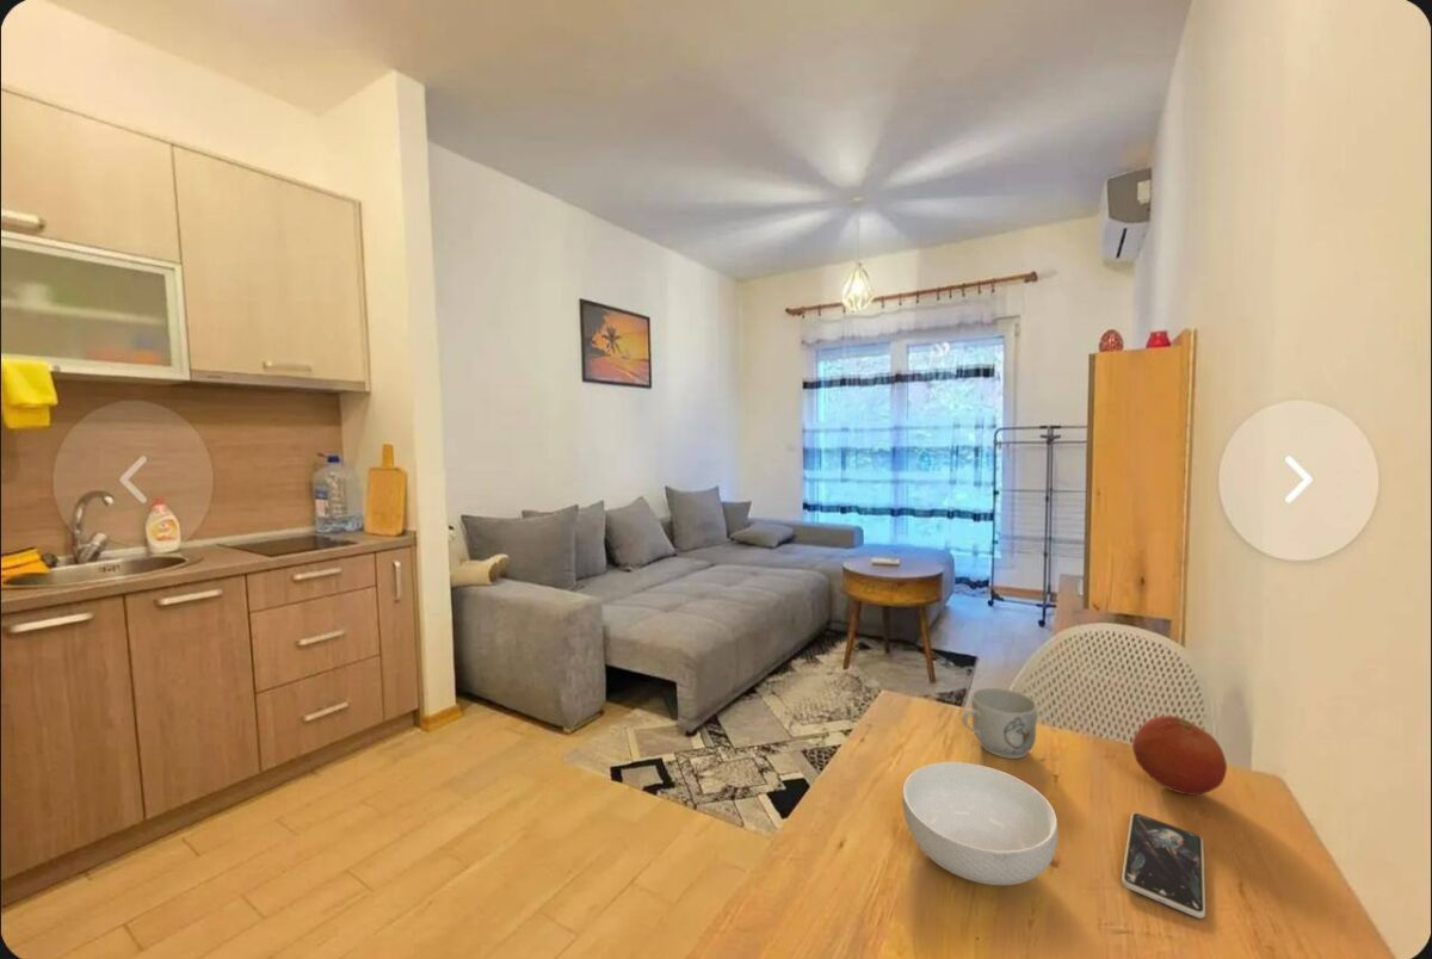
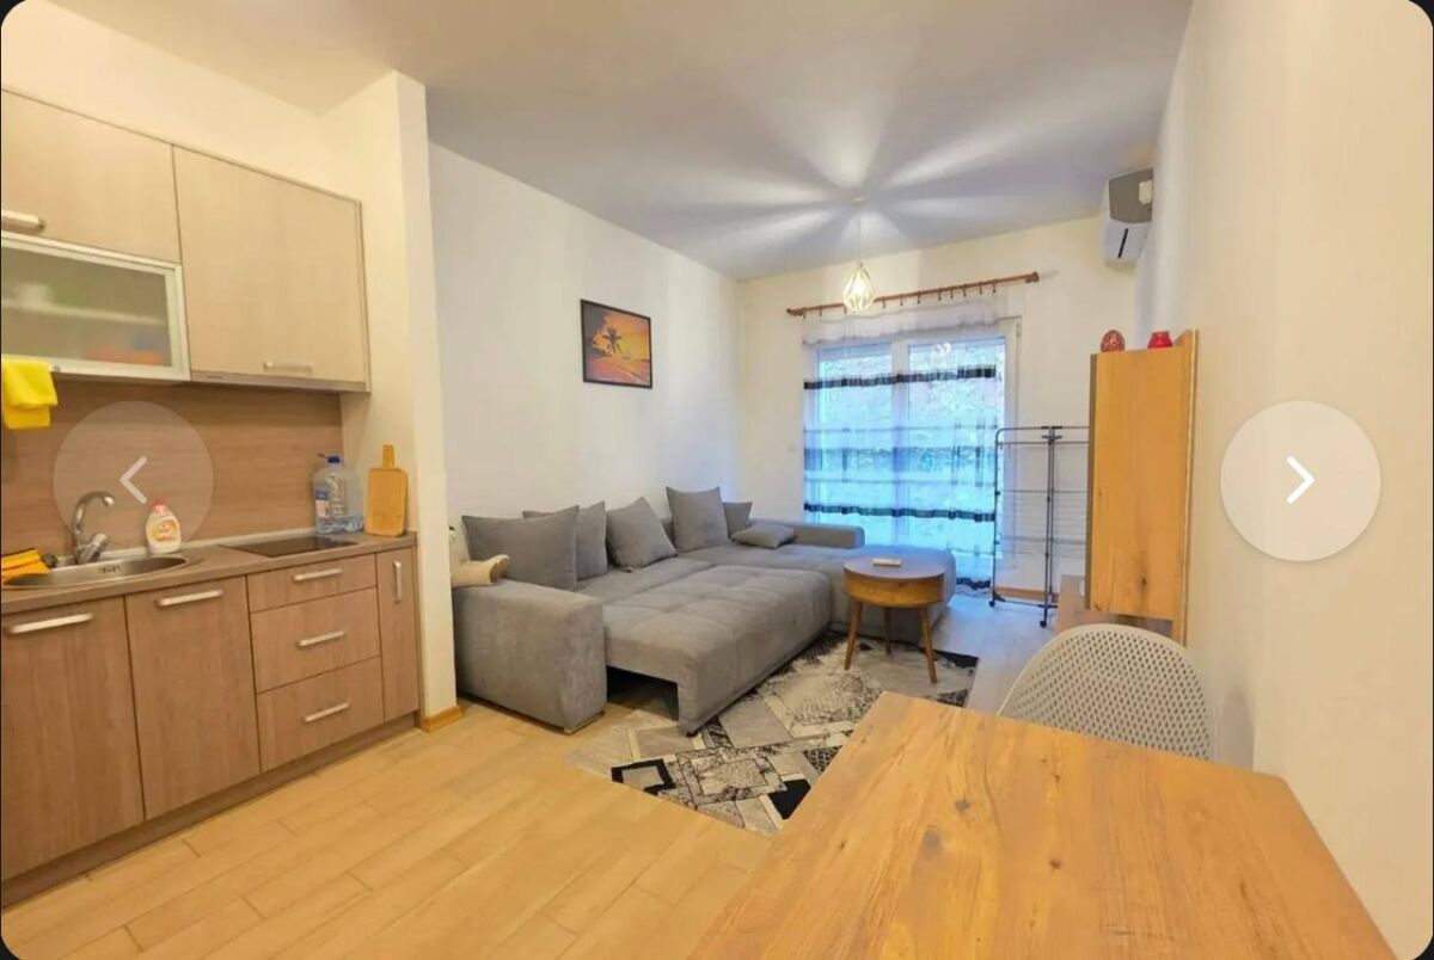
- fruit [1131,714,1228,797]
- smartphone [1121,812,1206,920]
- cereal bowl [901,761,1058,886]
- mug [961,687,1038,760]
